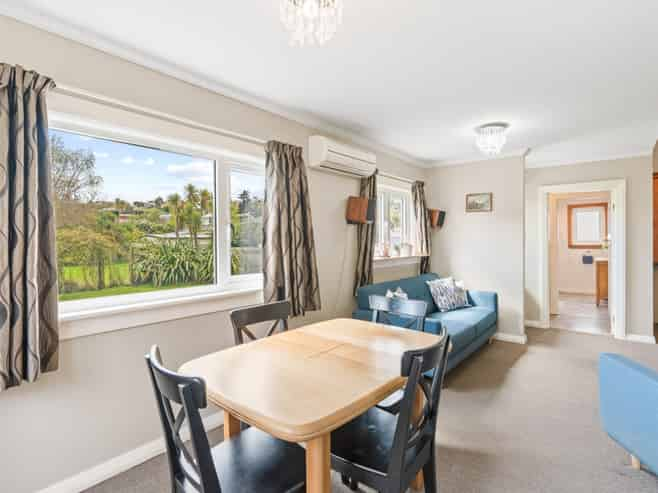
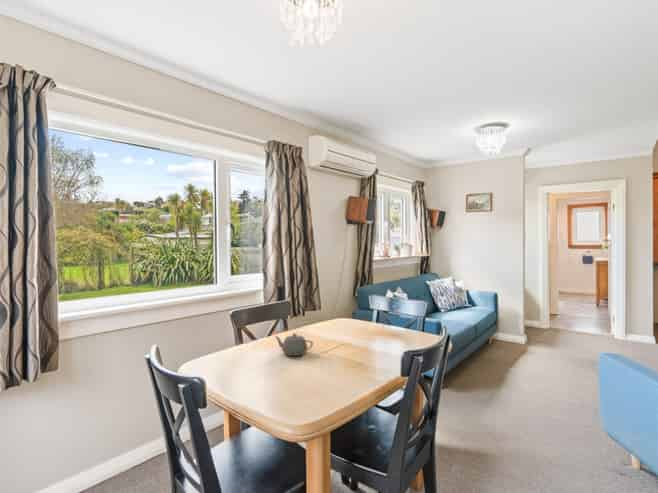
+ teapot [274,332,314,357]
